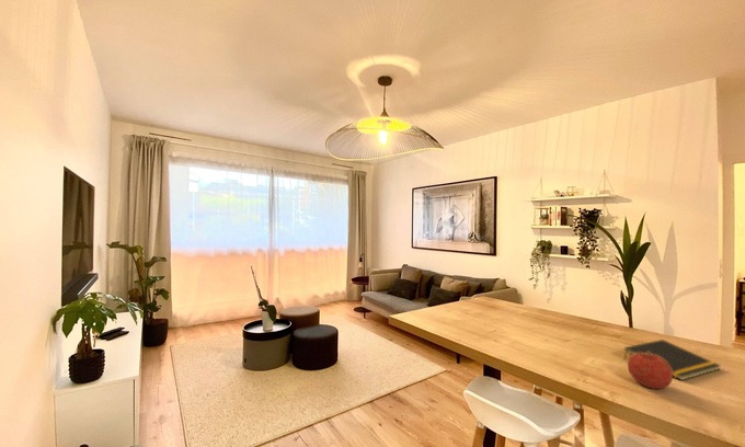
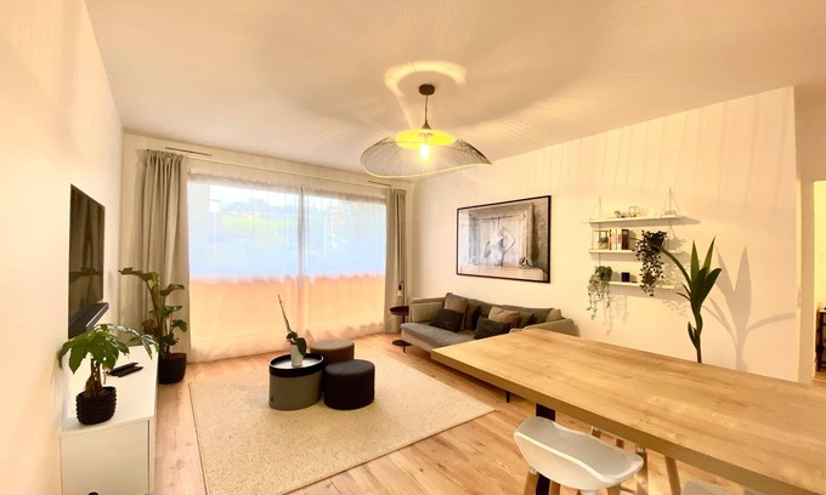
- fruit [627,352,674,390]
- notepad [623,339,722,381]
